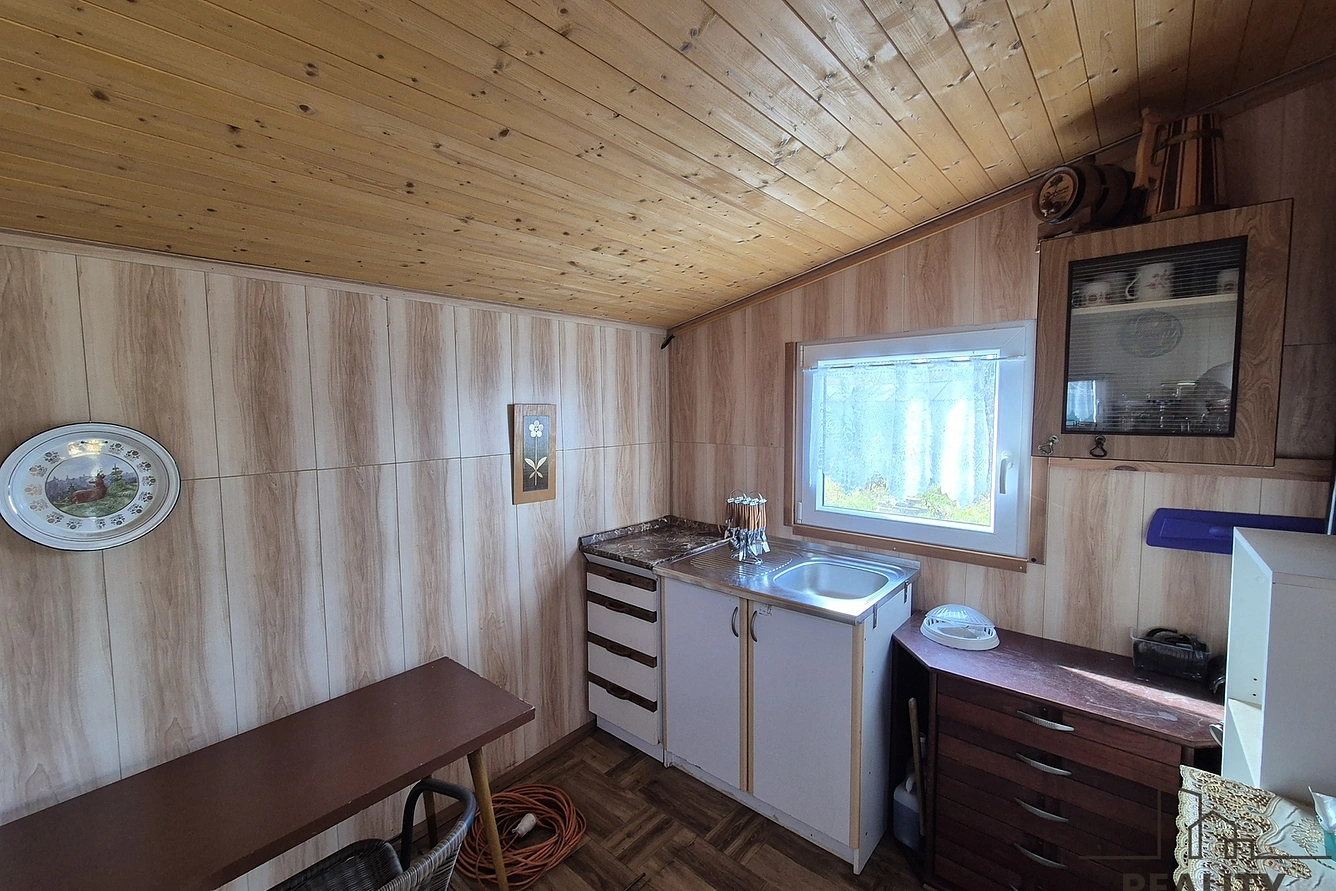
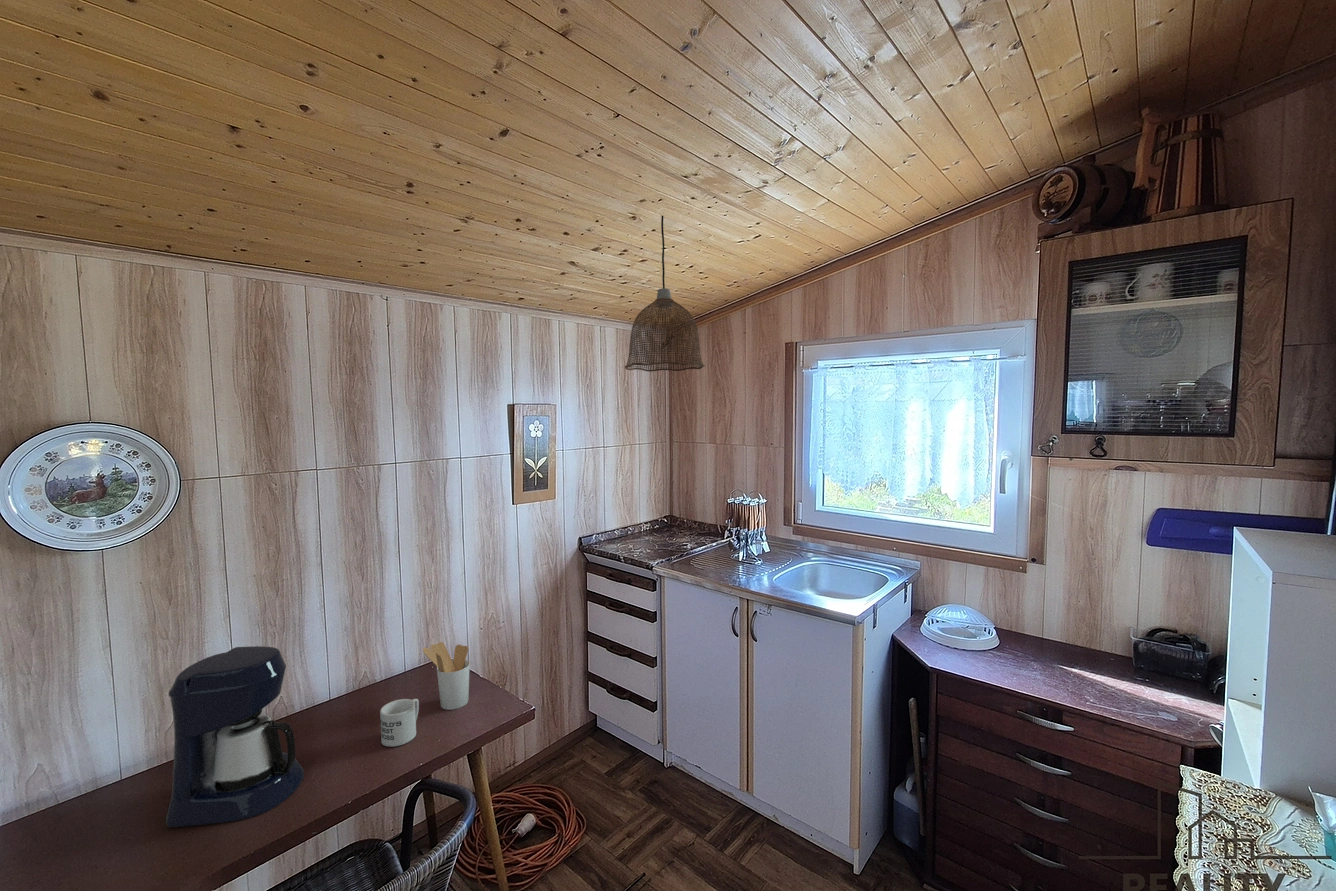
+ pendant lamp [624,215,706,373]
+ utensil holder [422,641,471,711]
+ mug [379,698,420,748]
+ coffee maker [165,645,305,828]
